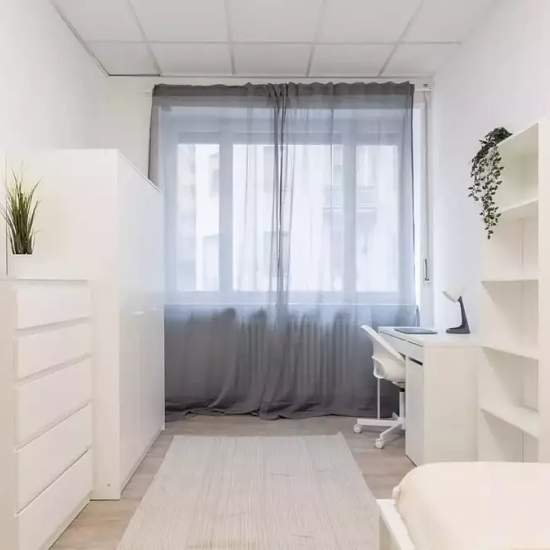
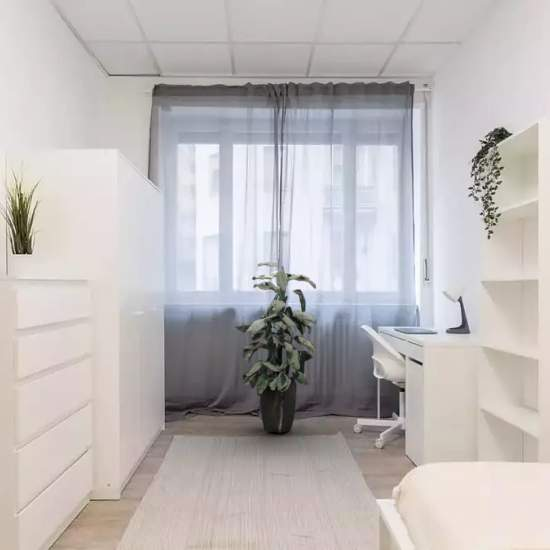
+ indoor plant [233,261,318,433]
